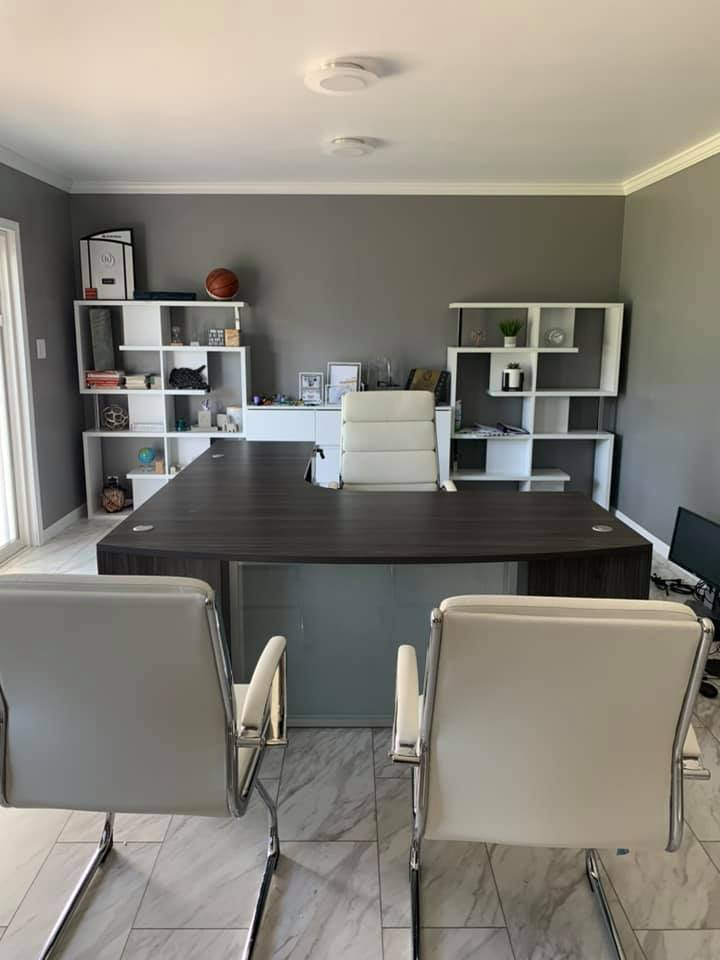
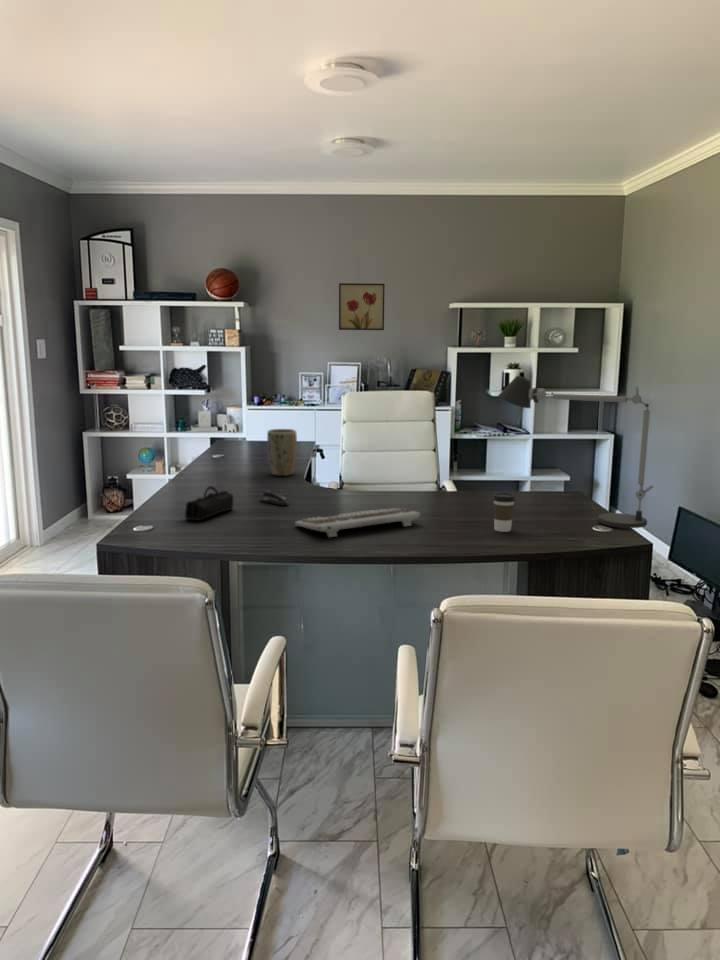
+ wall art [338,282,386,331]
+ coffee cup [492,492,516,533]
+ keyboard [294,507,422,538]
+ pencil case [184,485,234,522]
+ stapler [258,489,290,507]
+ plant pot [266,428,298,477]
+ desk lamp [497,375,655,529]
